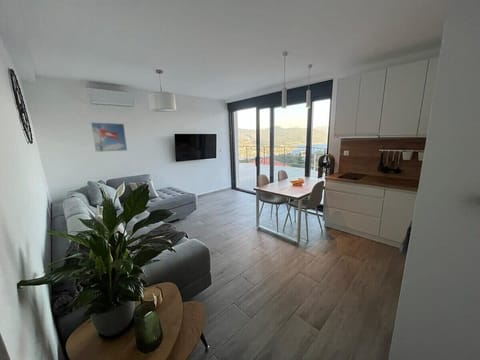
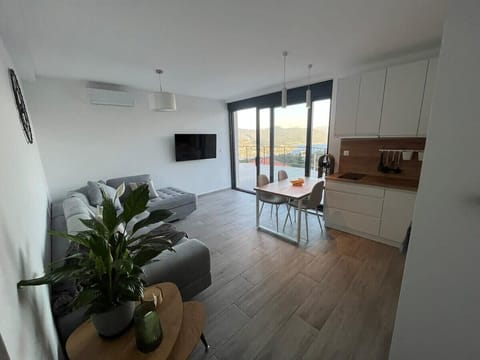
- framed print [90,121,128,153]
